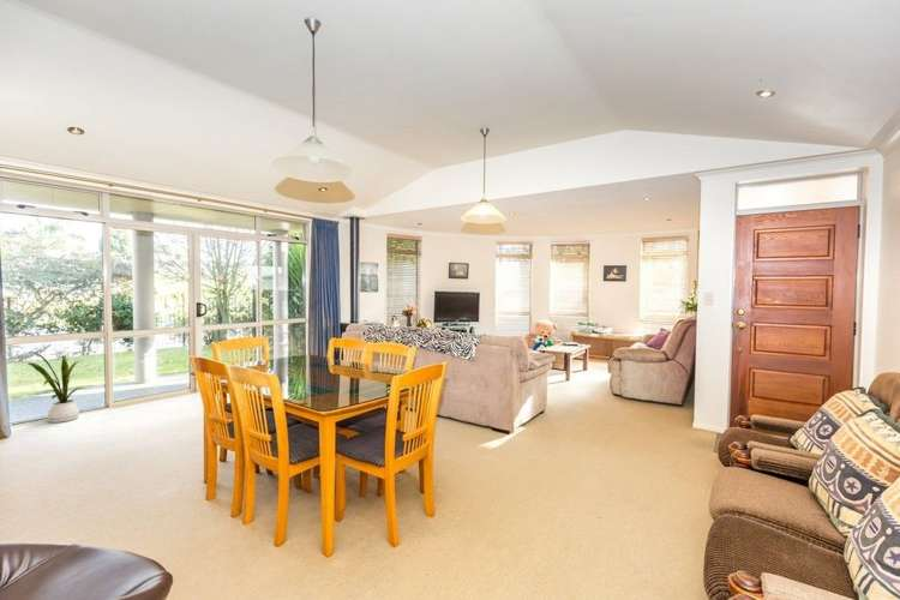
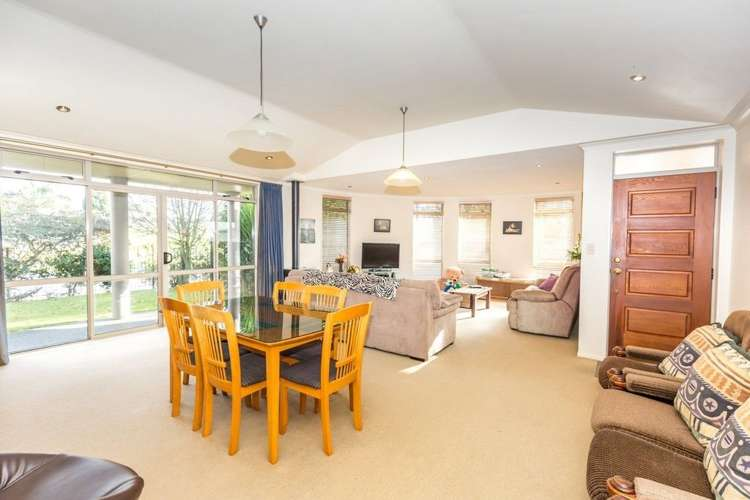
- house plant [26,350,84,424]
